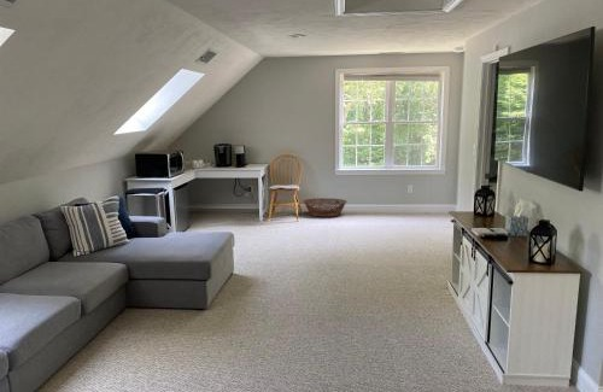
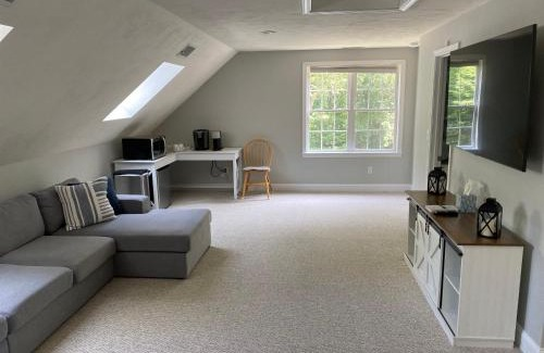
- basket [302,197,347,218]
